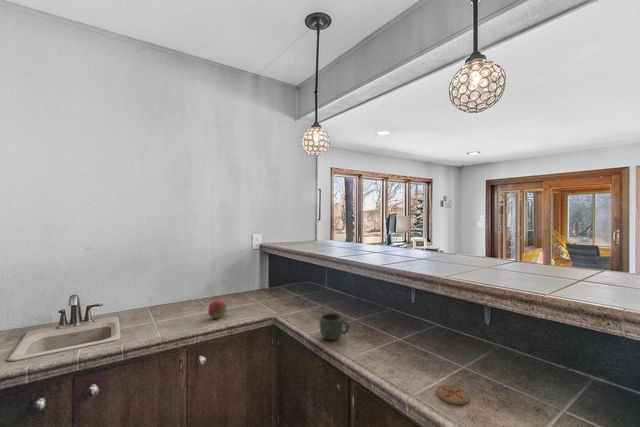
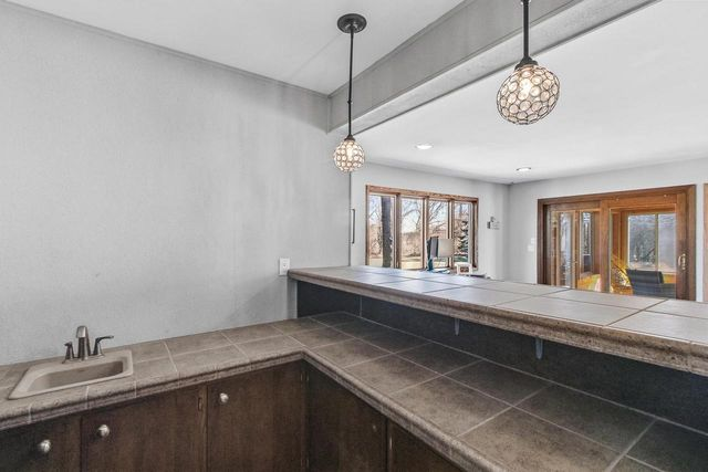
- fruit [207,300,228,319]
- coaster [435,384,470,406]
- mug [319,312,350,341]
